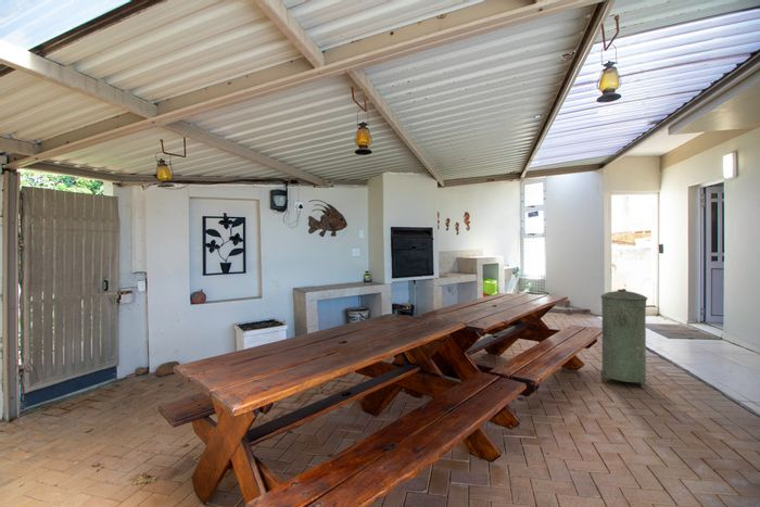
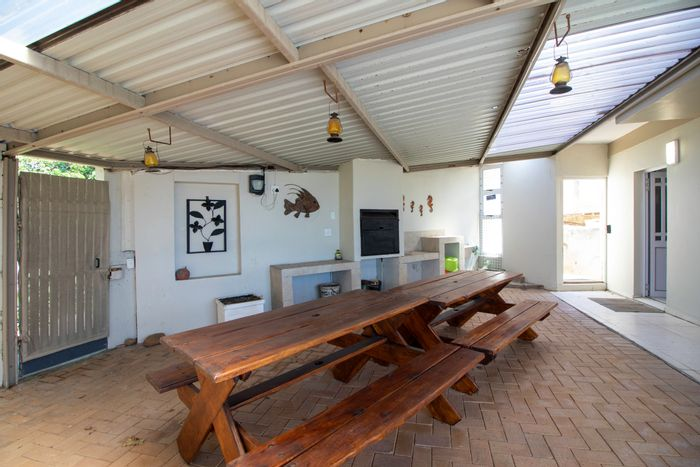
- trash can [599,288,648,390]
